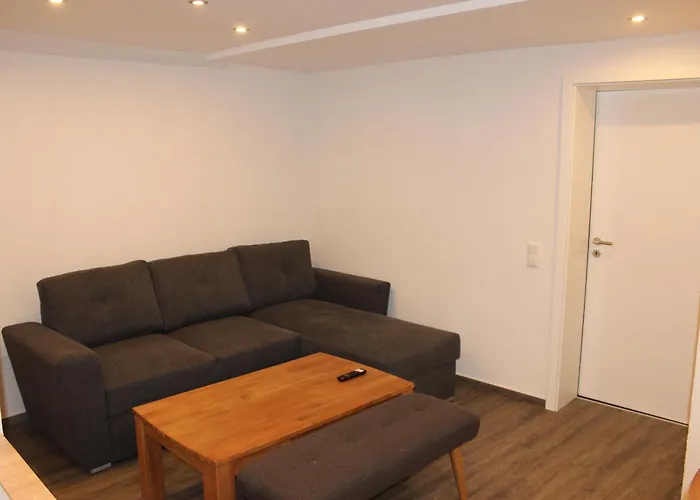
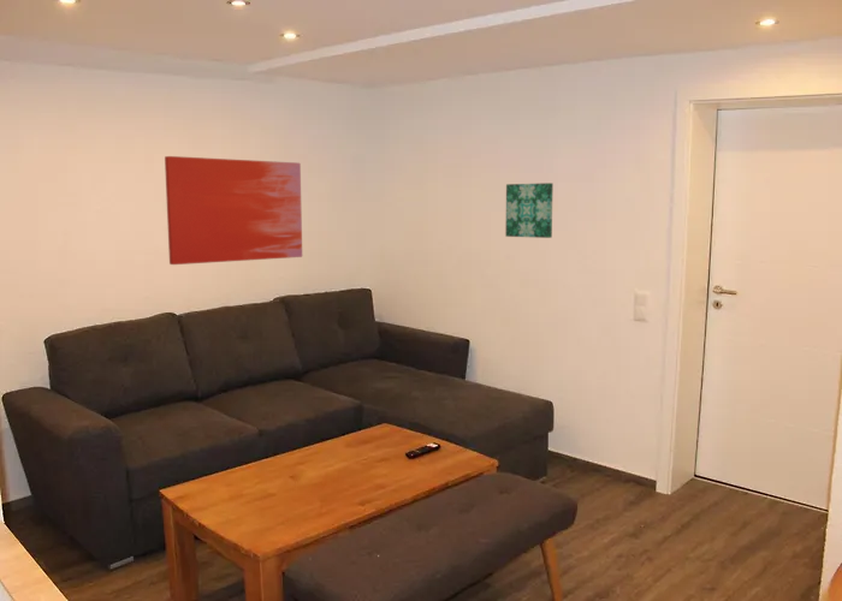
+ wall art [504,182,555,239]
+ wall art [164,155,303,266]
